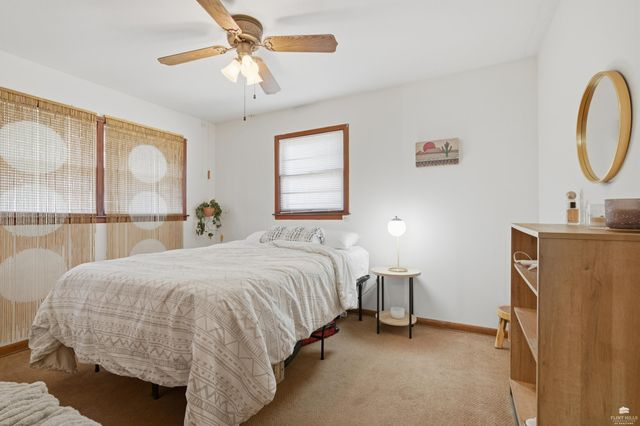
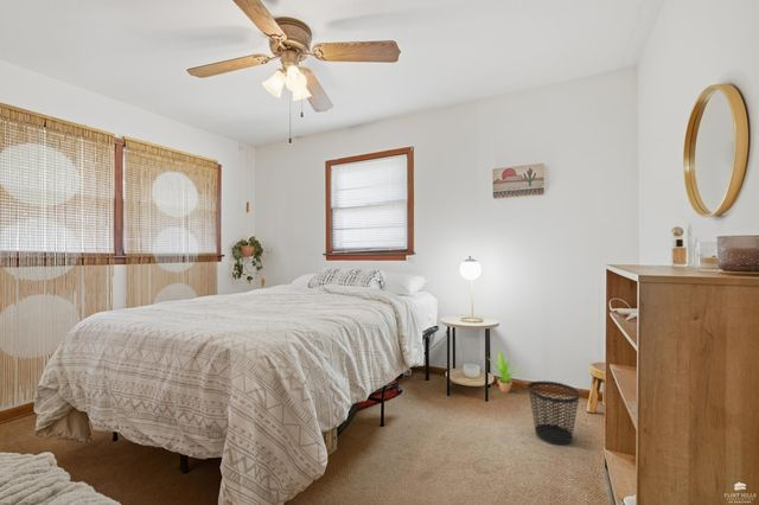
+ potted plant [487,350,523,394]
+ wastebasket [527,381,581,446]
